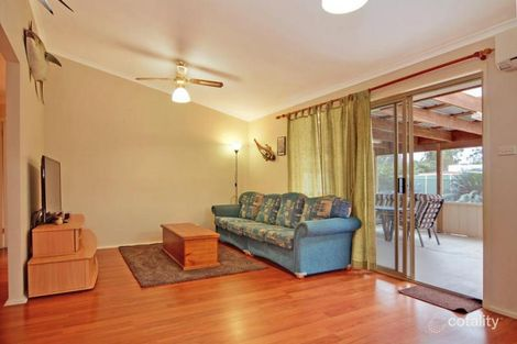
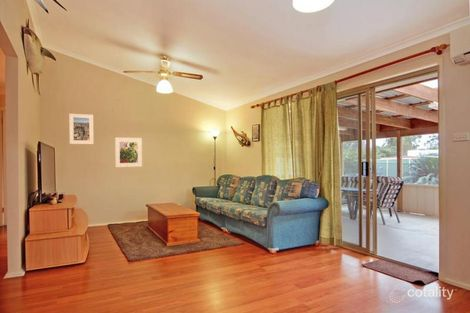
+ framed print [68,113,95,145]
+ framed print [114,136,143,168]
